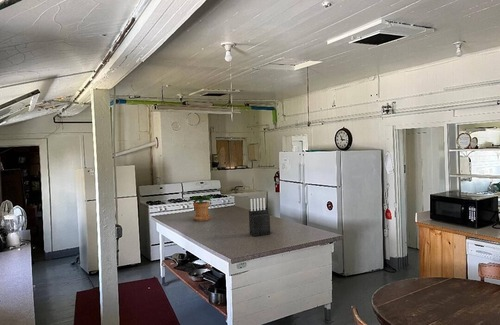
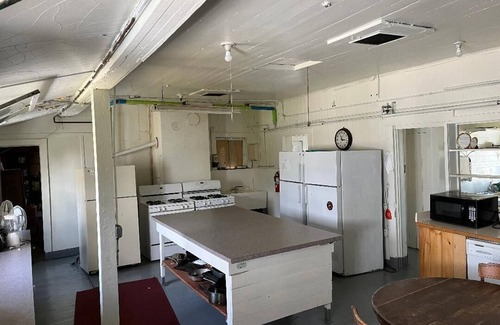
- knife block [248,197,271,237]
- potted plant [187,194,213,222]
